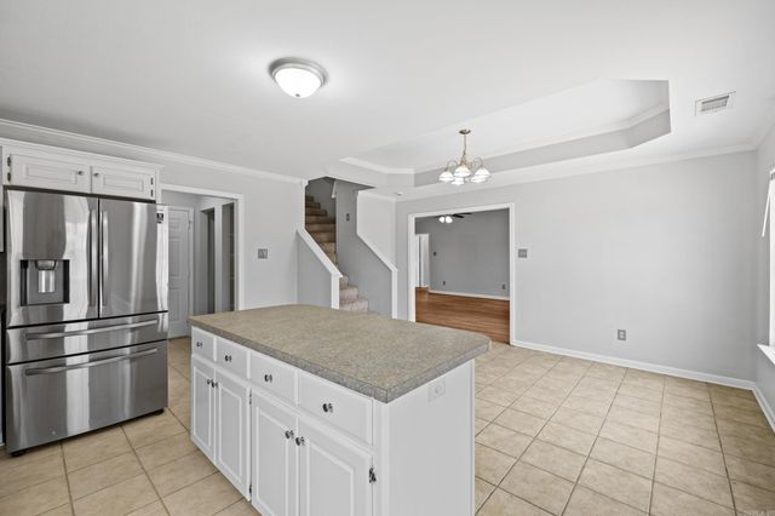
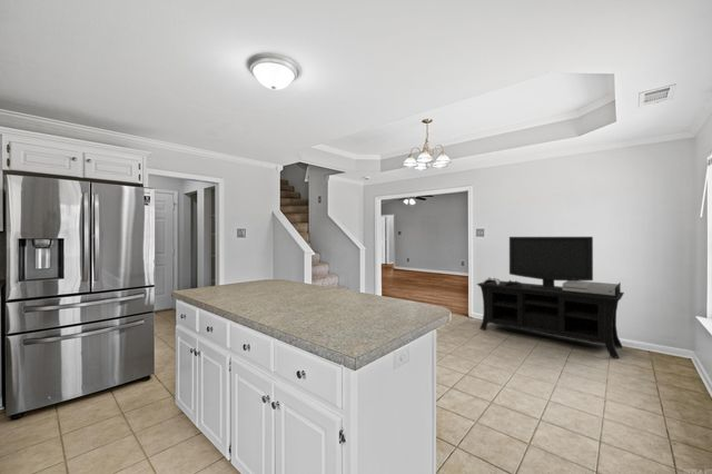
+ media console [476,236,625,359]
